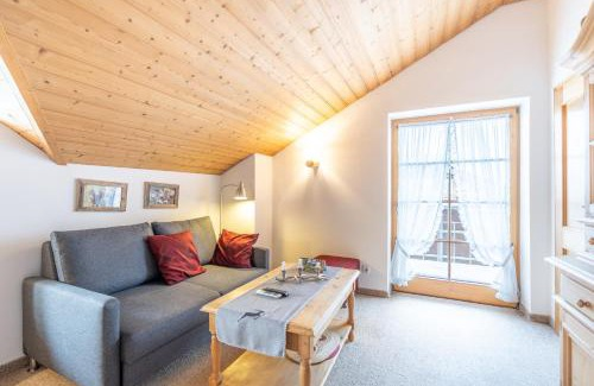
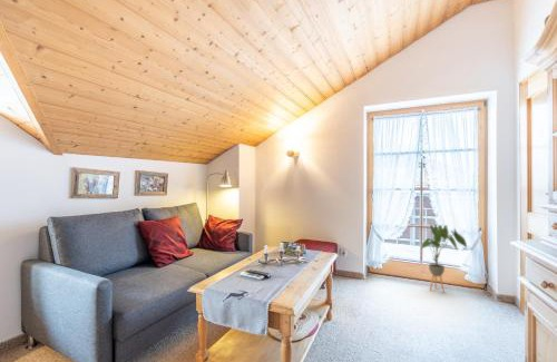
+ house plant [420,224,468,294]
